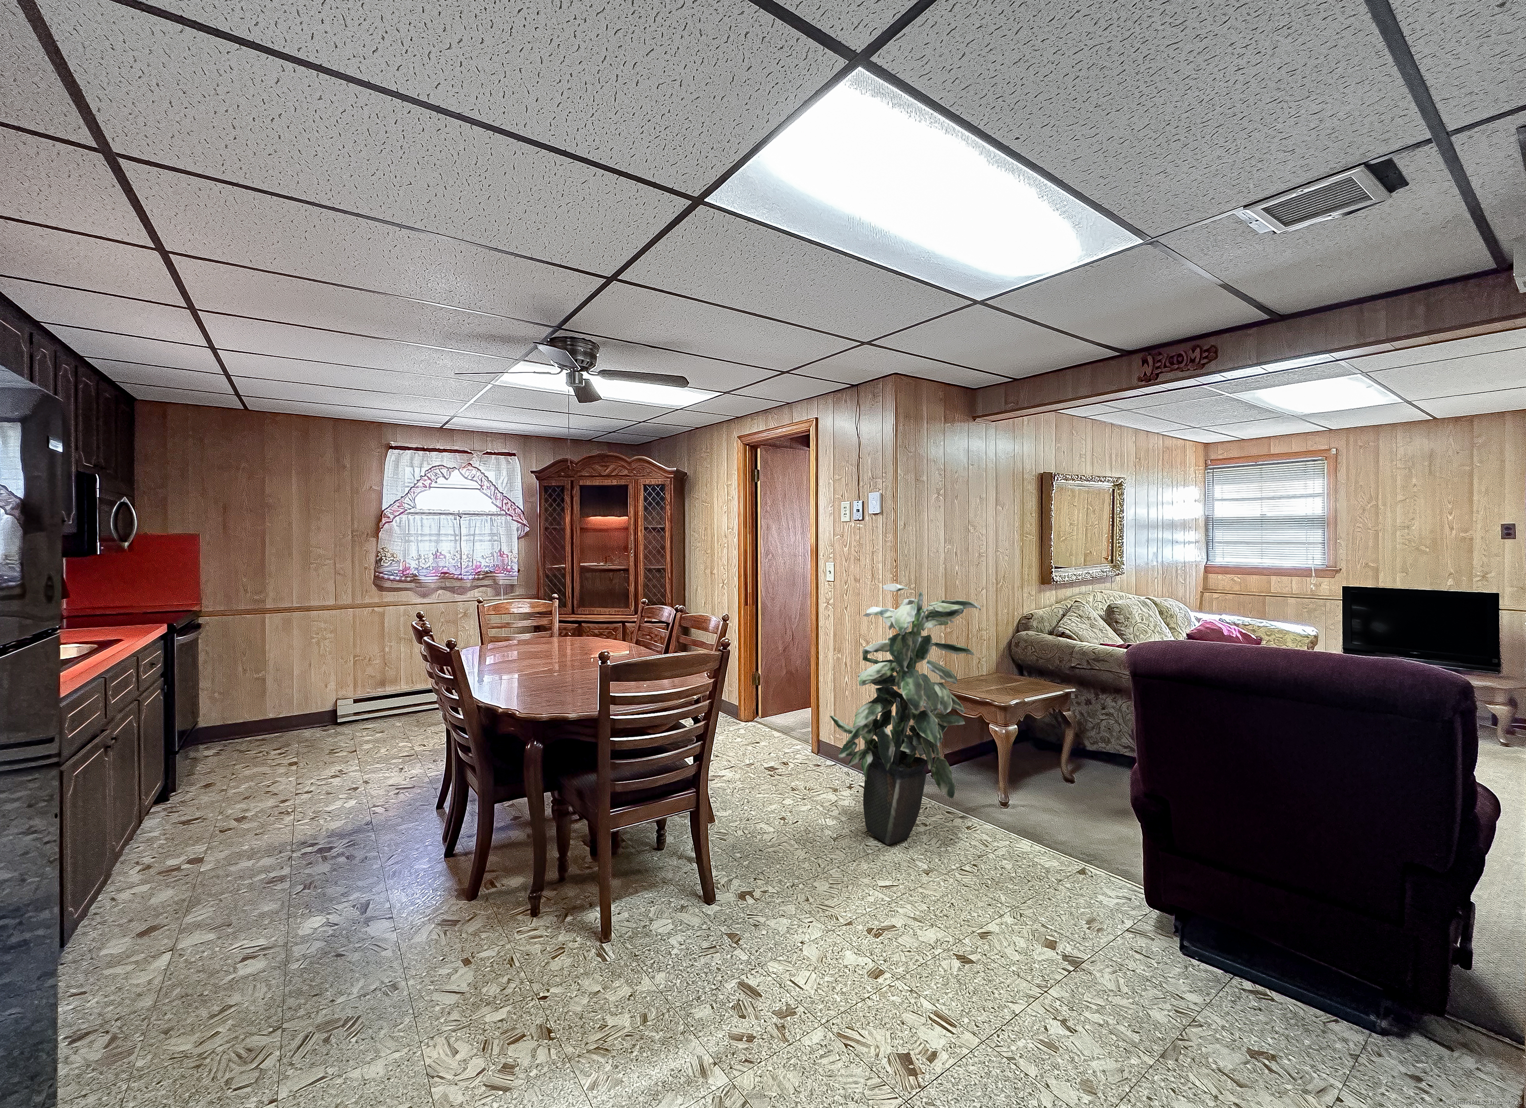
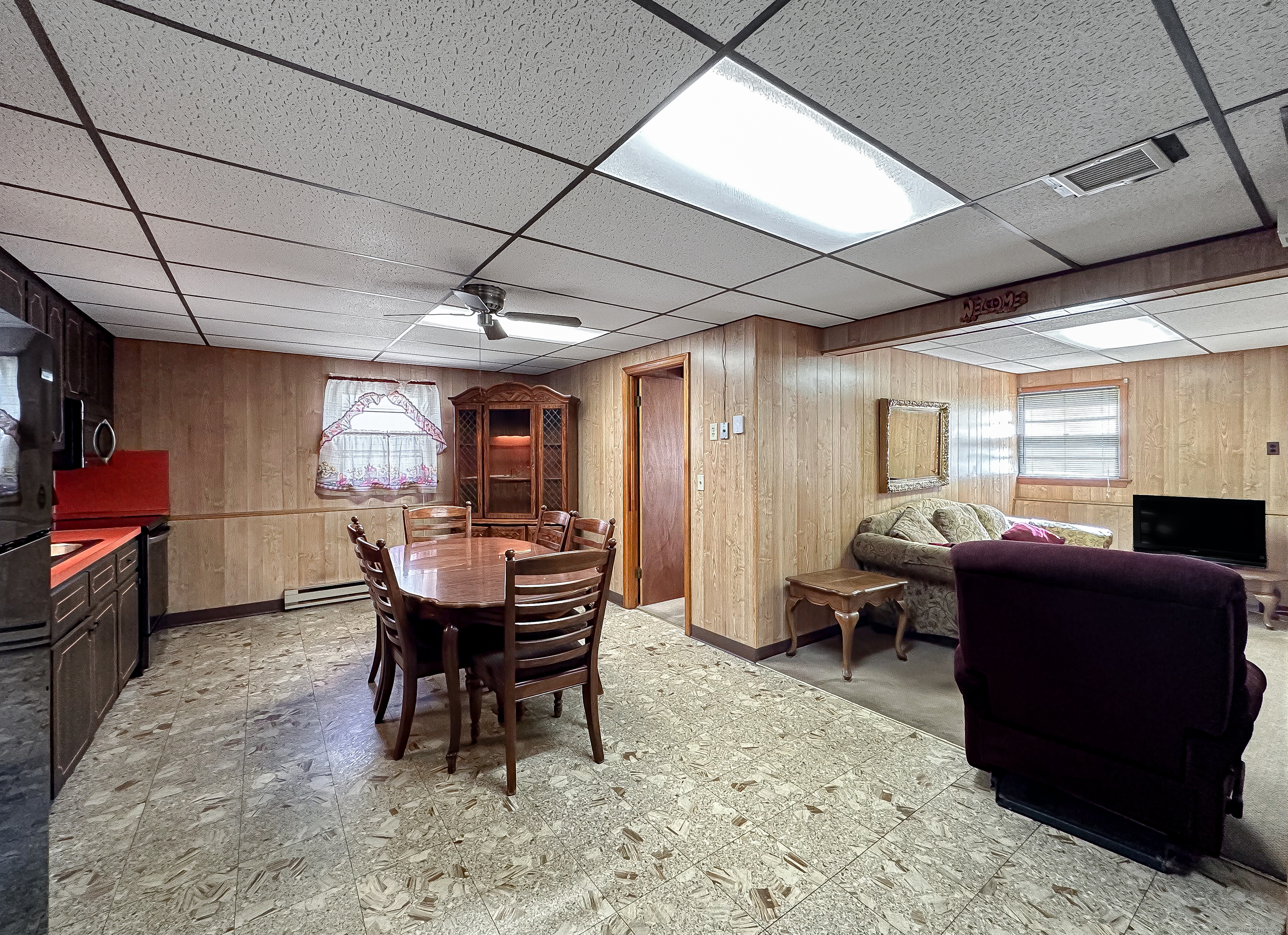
- indoor plant [829,583,981,846]
